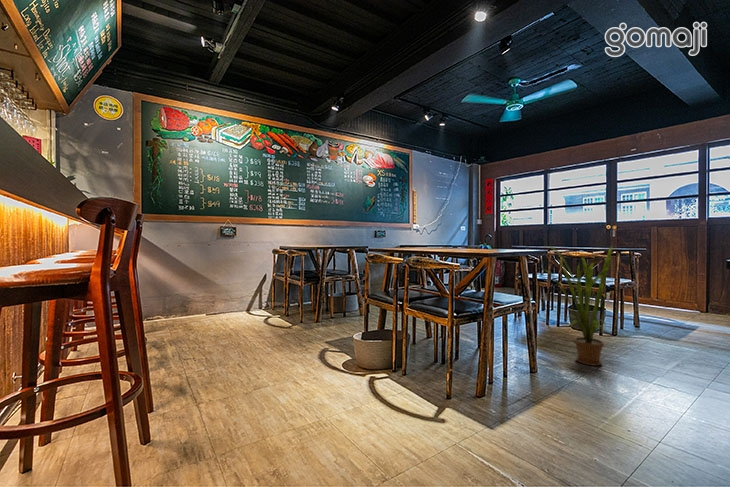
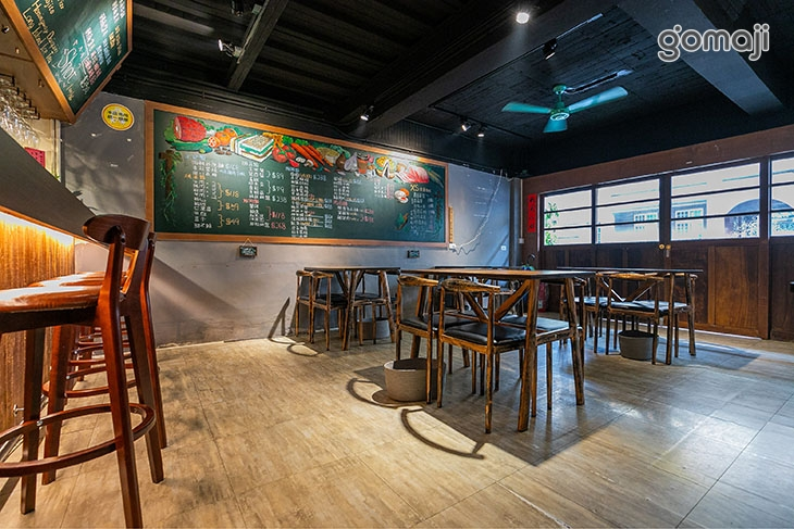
- house plant [542,244,613,367]
